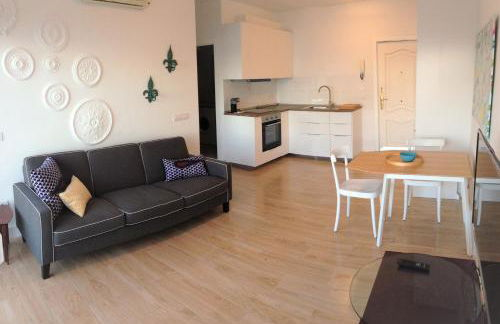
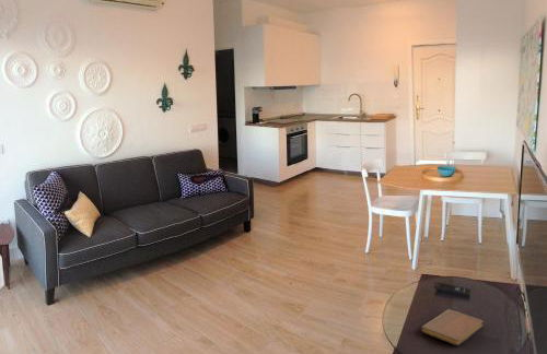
+ notebook [420,308,485,346]
